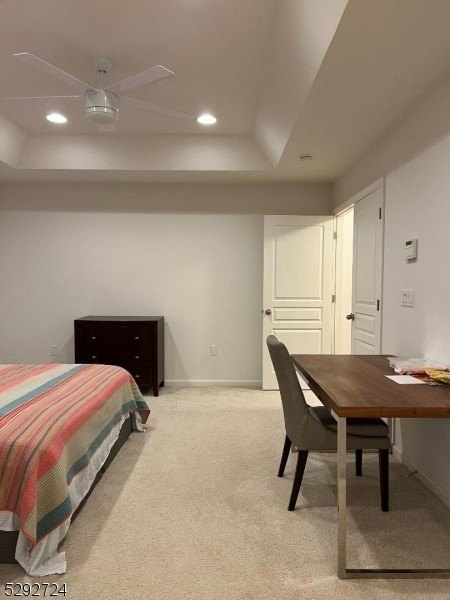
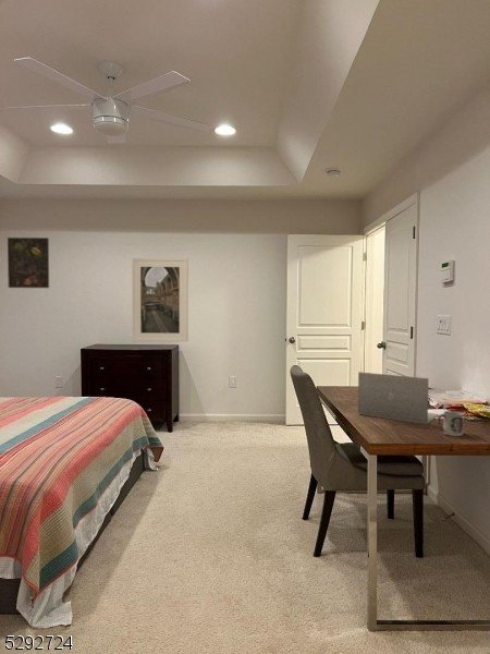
+ cup [436,410,465,437]
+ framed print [131,257,189,342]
+ laptop [357,371,439,425]
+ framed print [7,237,50,289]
